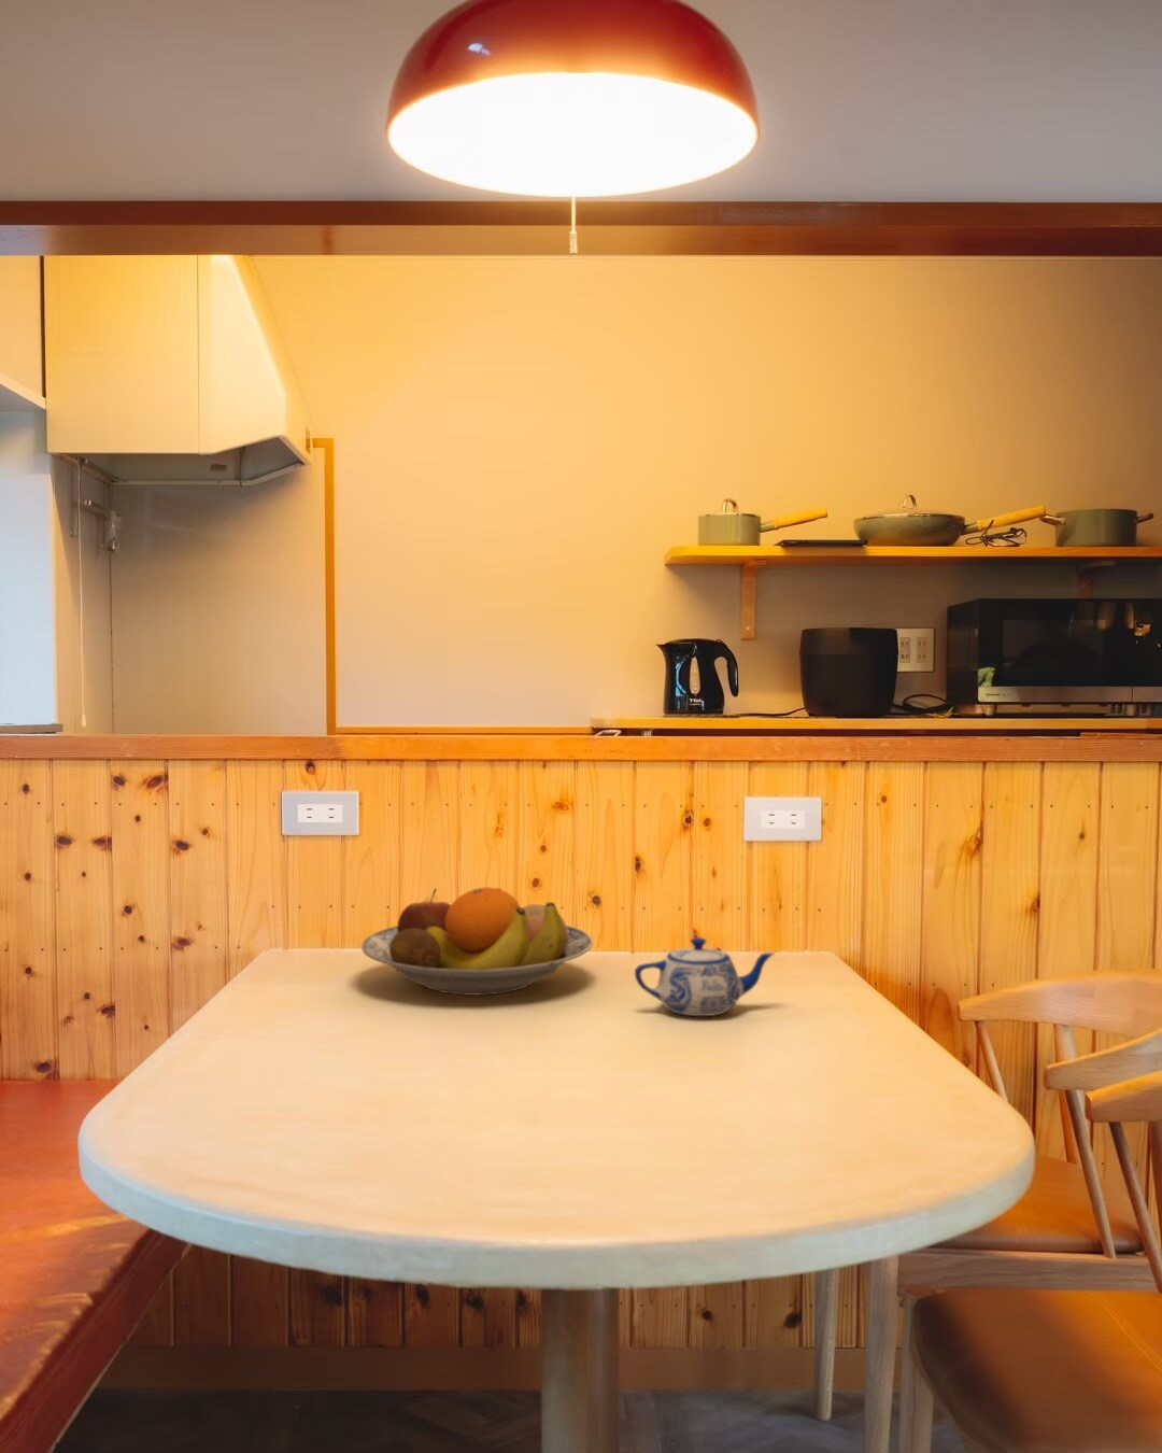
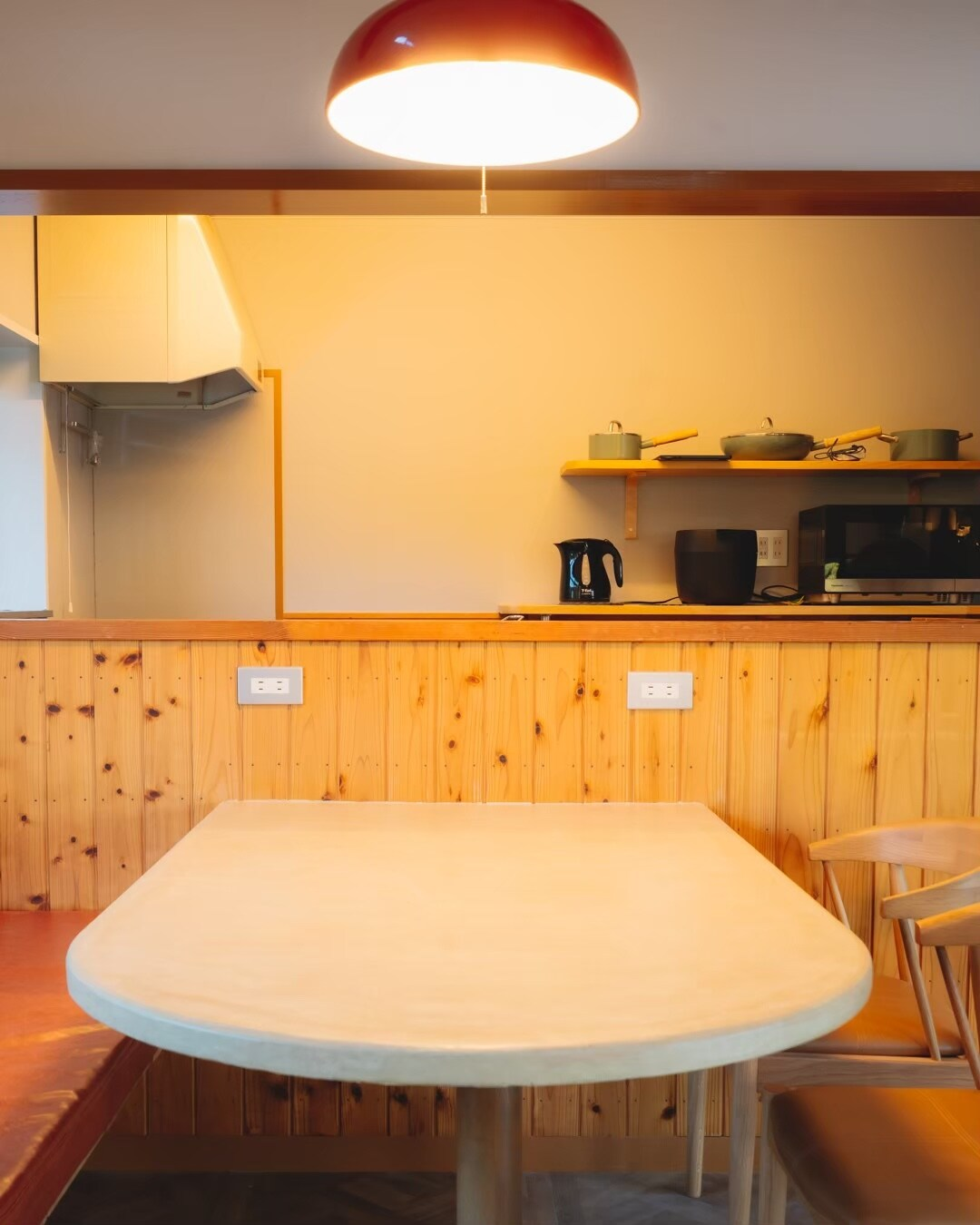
- teapot [633,936,775,1018]
- fruit bowl [360,886,594,996]
